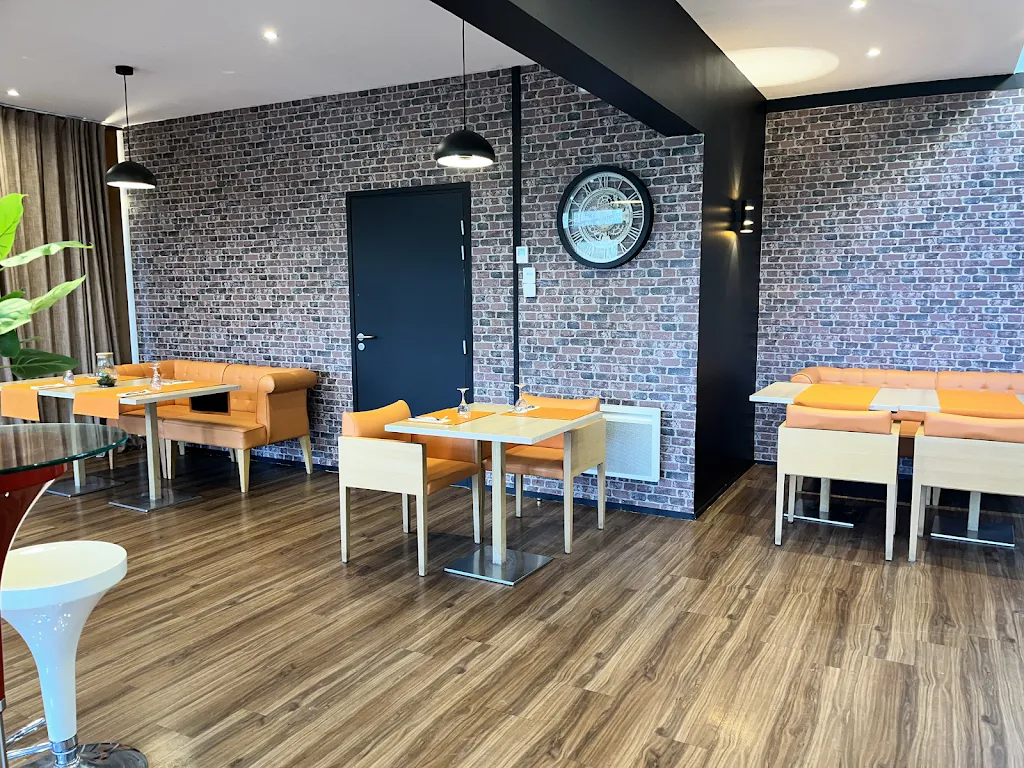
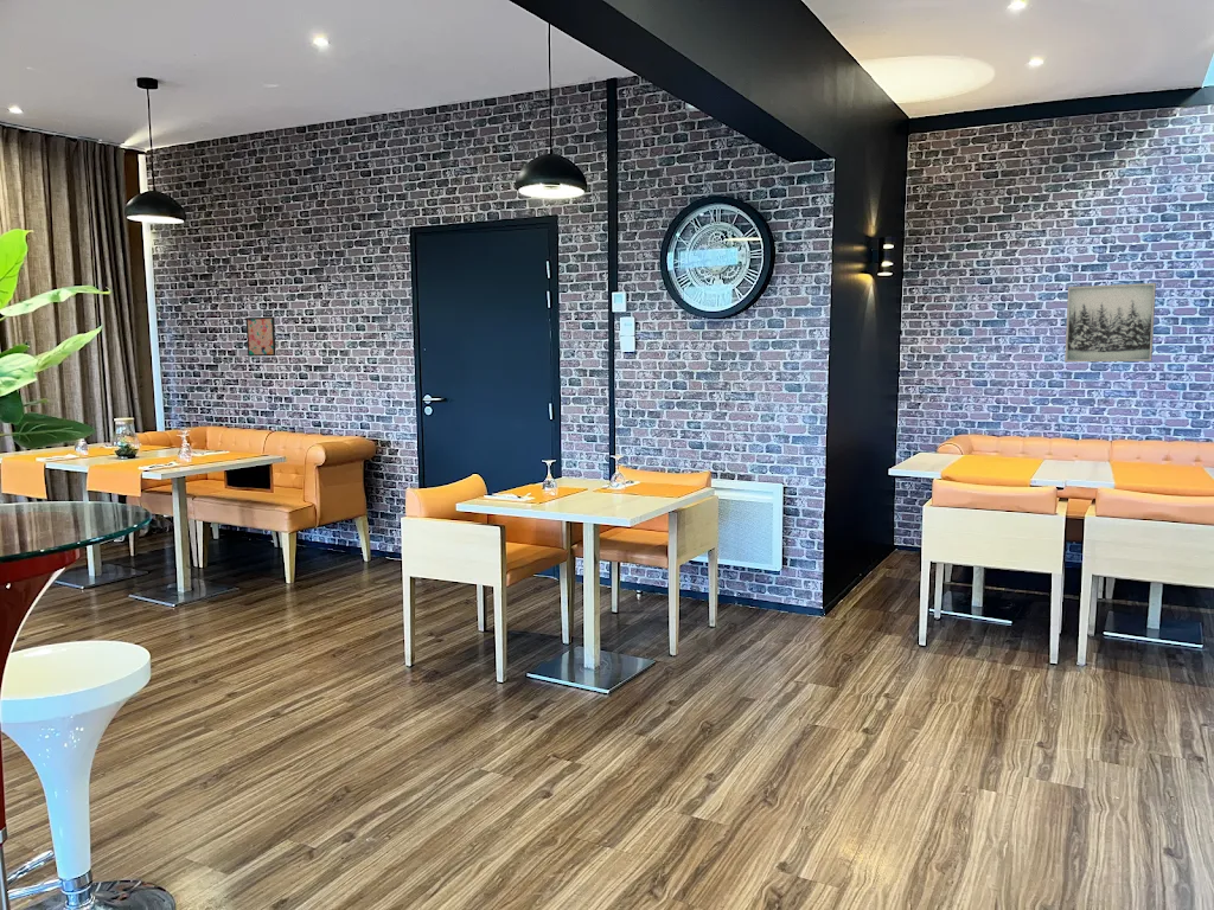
+ wall art [245,315,277,358]
+ wall art [1063,282,1157,364]
